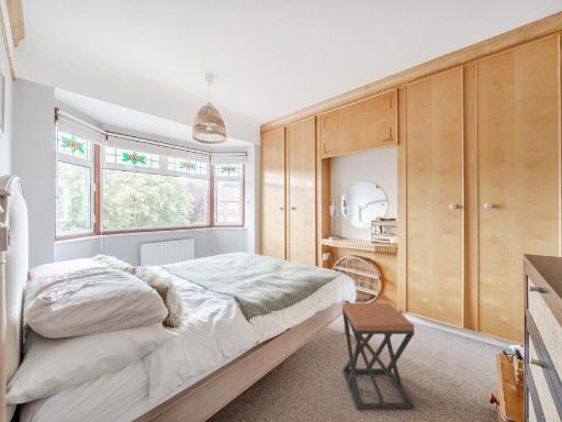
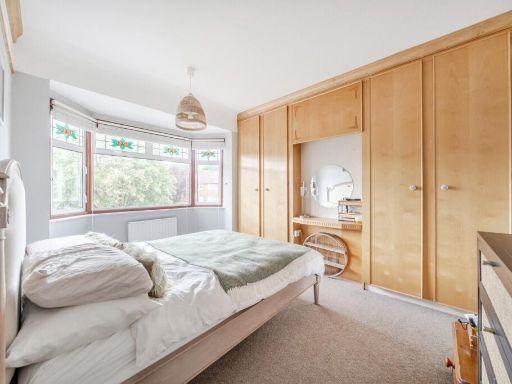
- stool [341,302,416,411]
